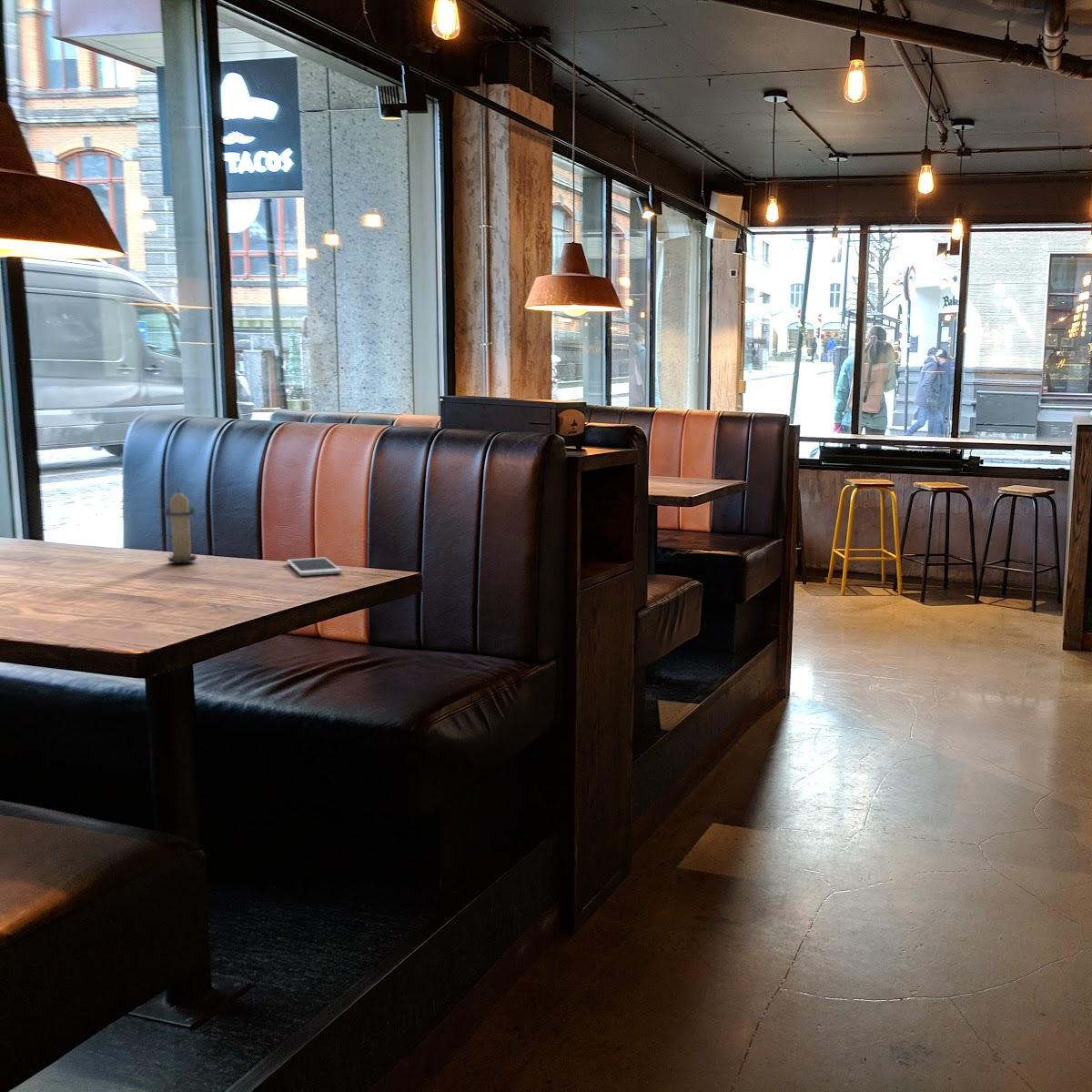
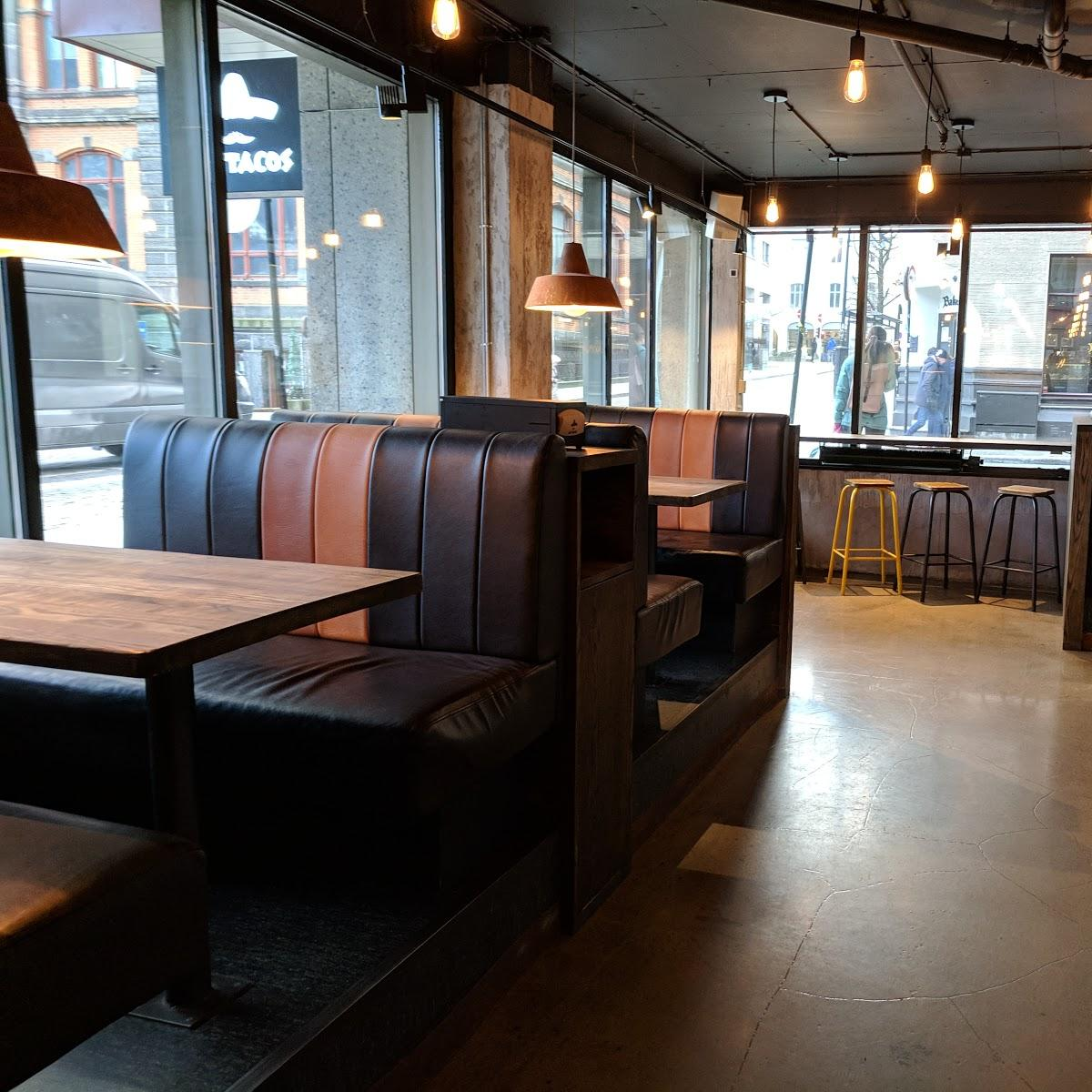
- candle [163,487,198,563]
- cell phone [286,557,342,577]
